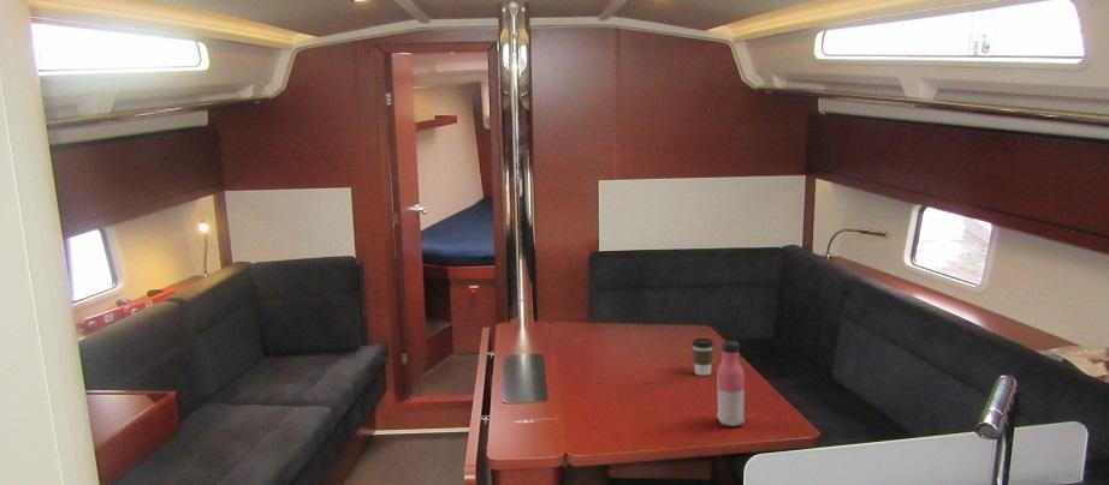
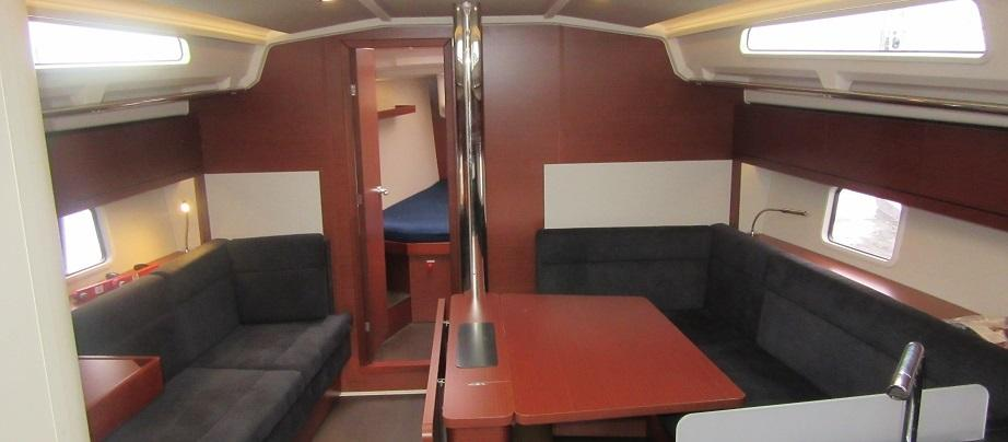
- water bottle [716,340,746,427]
- coffee cup [690,337,714,377]
